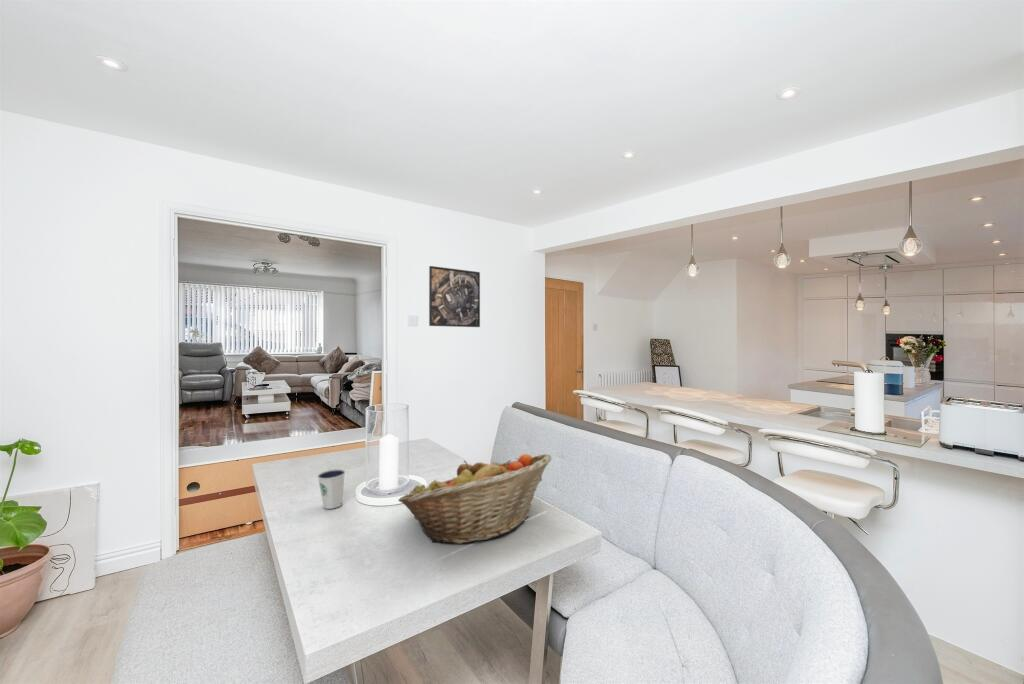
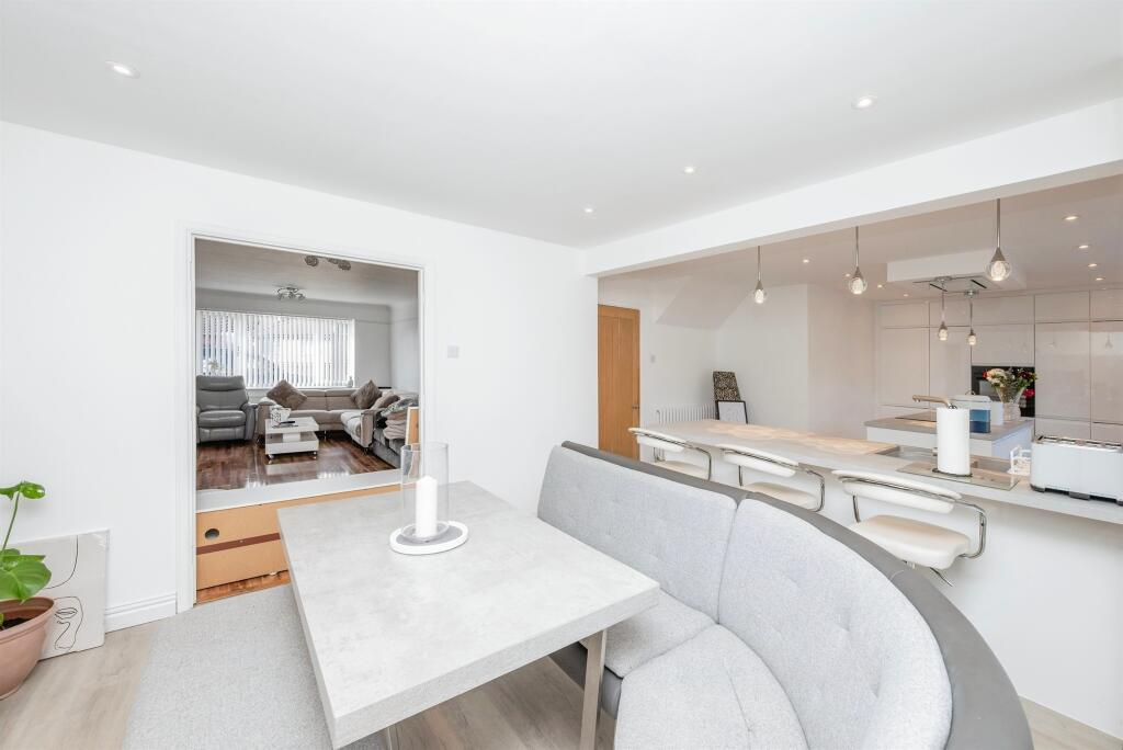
- fruit basket [397,453,553,545]
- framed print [428,265,481,328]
- dixie cup [316,468,346,510]
